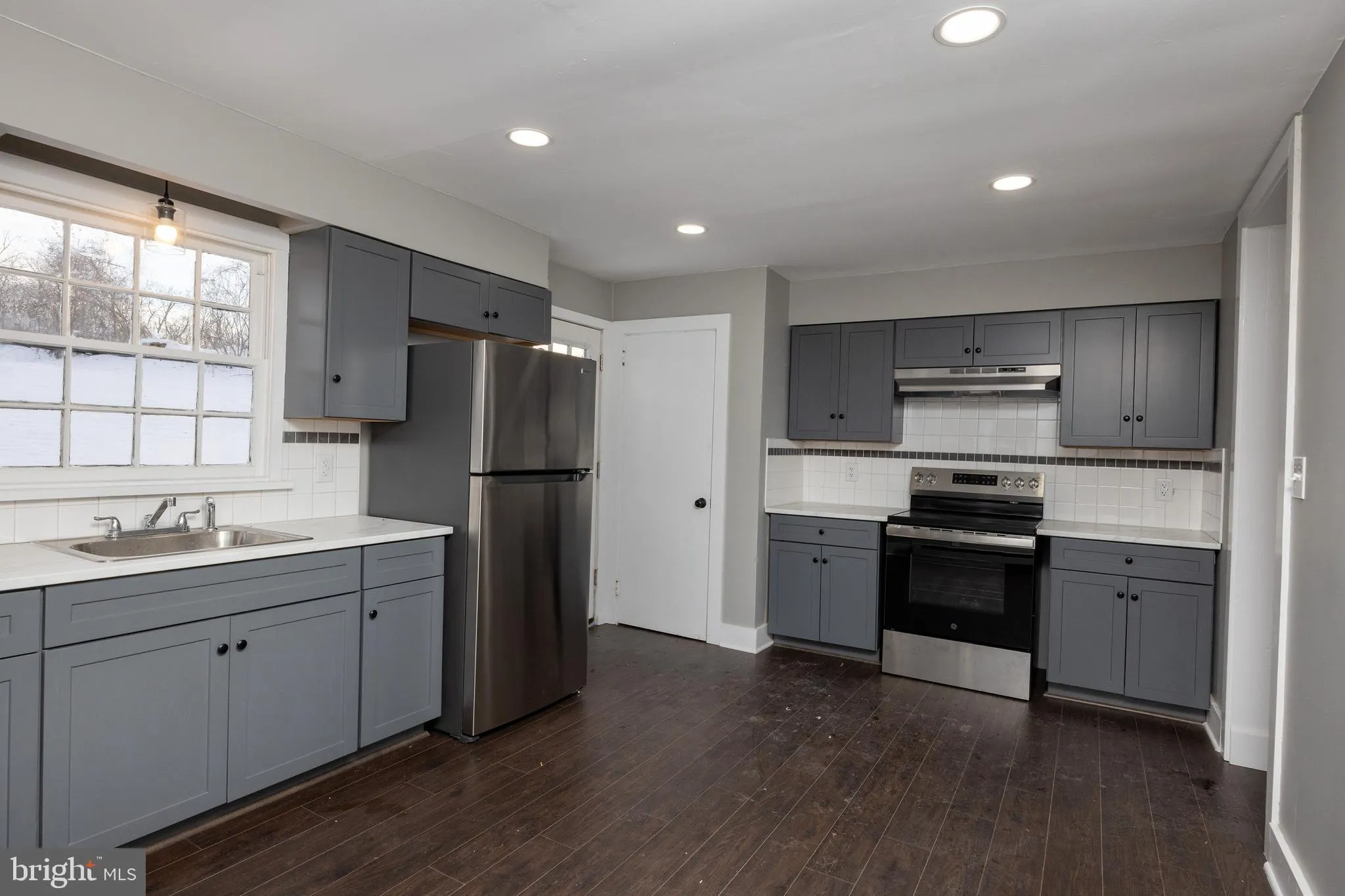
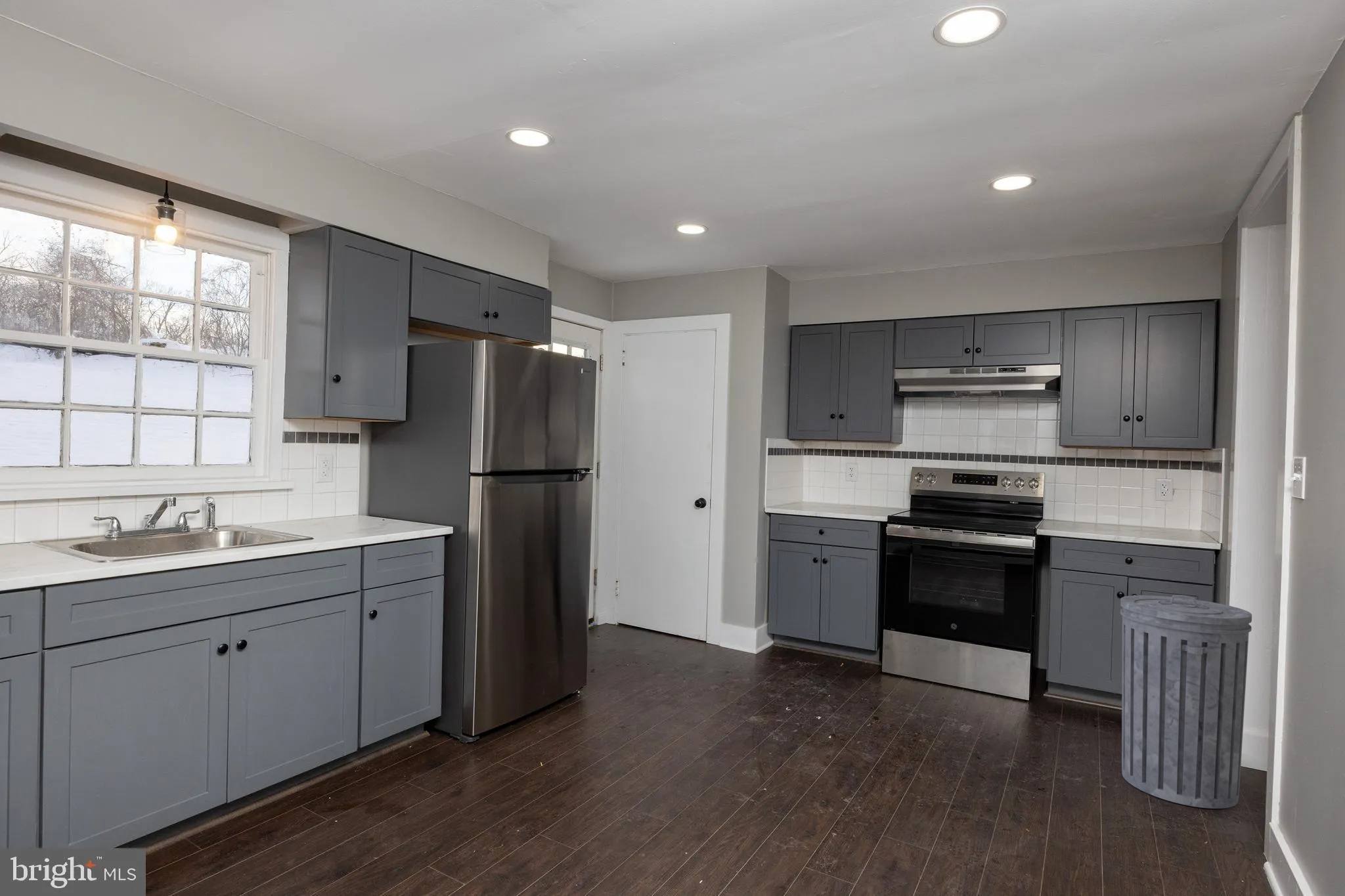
+ trash can [1120,595,1252,809]
